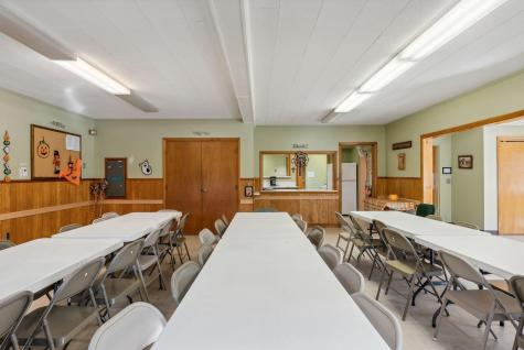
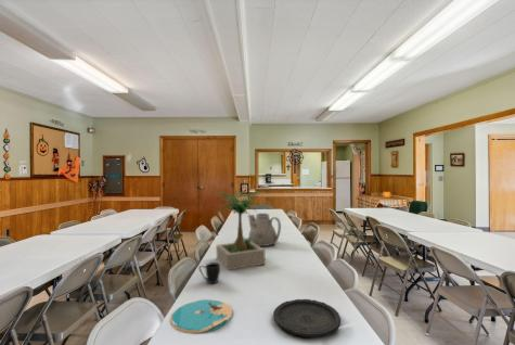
+ plate [272,298,342,338]
+ teapot [246,213,282,247]
+ potted plant [216,188,267,271]
+ plate [169,298,233,334]
+ mug [198,261,221,284]
